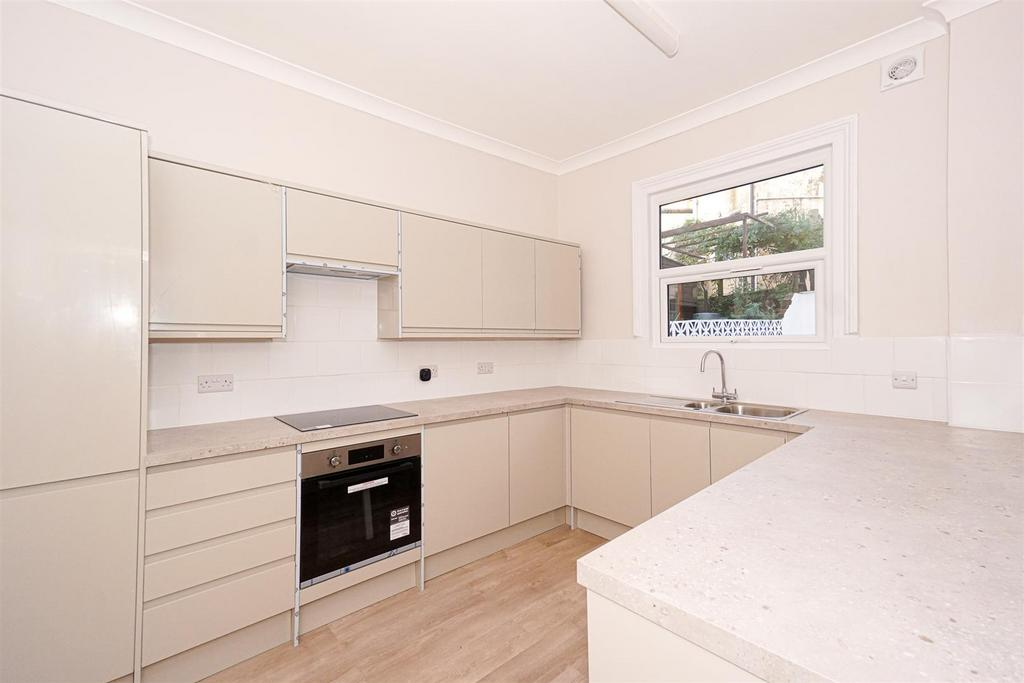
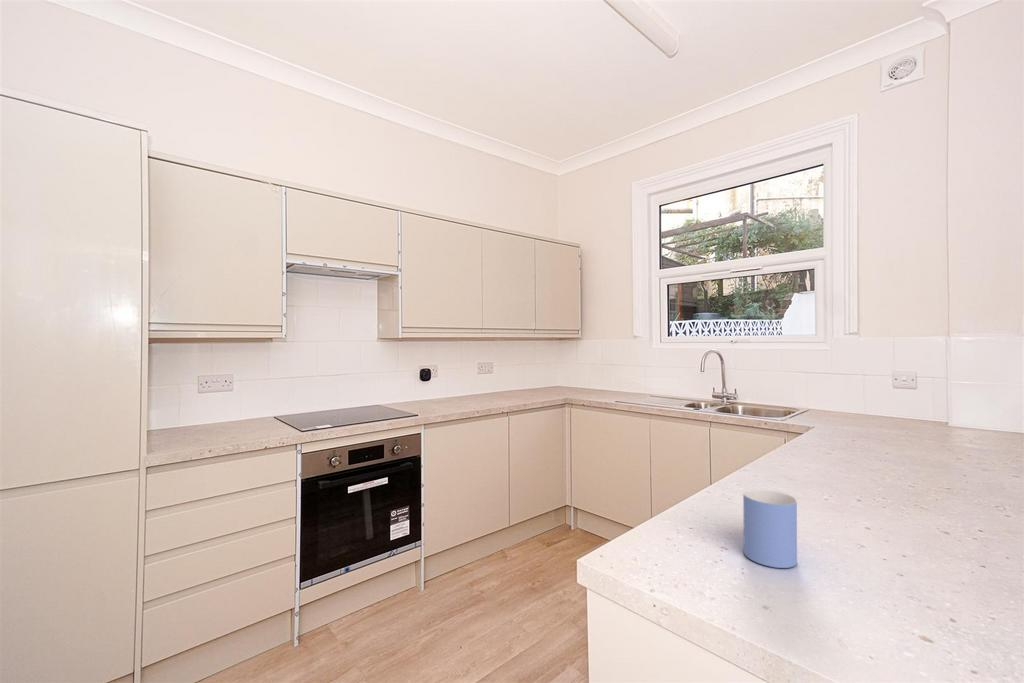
+ mug [742,488,798,569]
